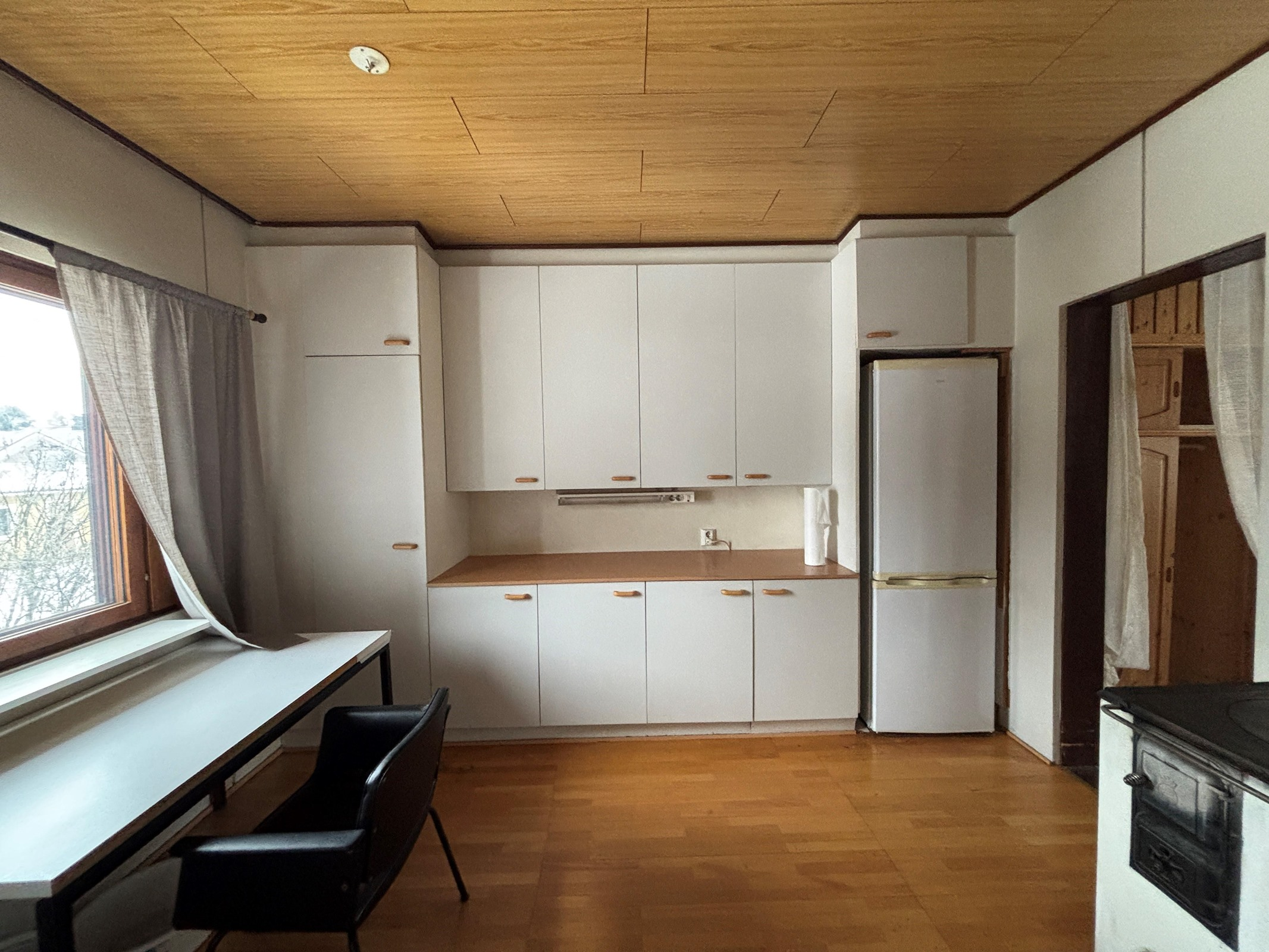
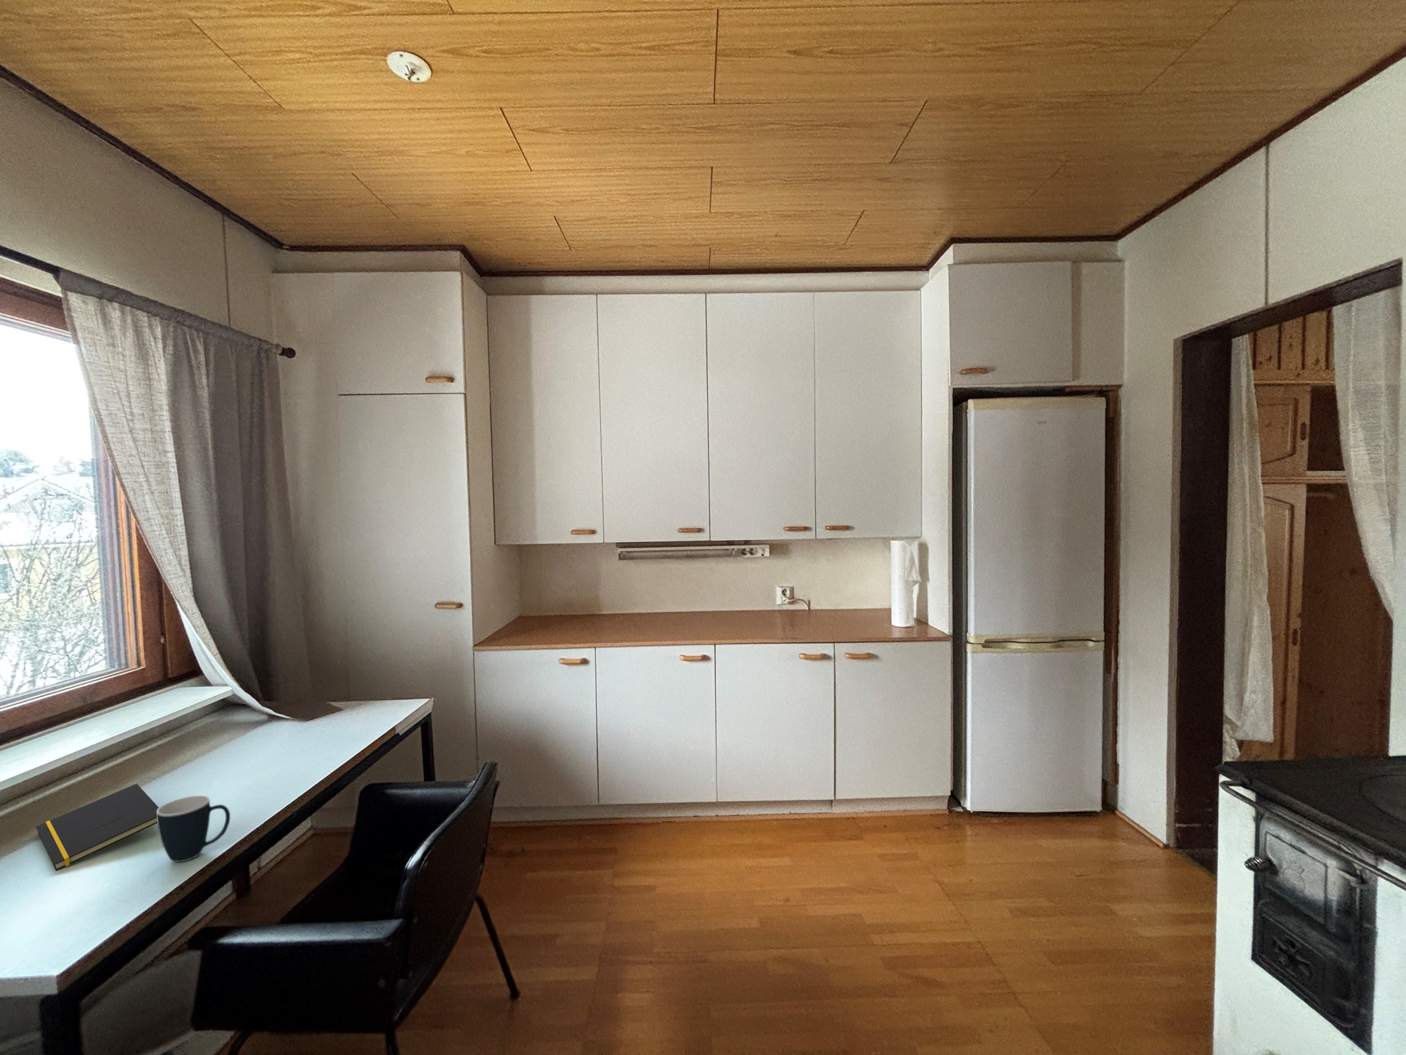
+ notepad [35,783,160,871]
+ mug [157,796,230,862]
